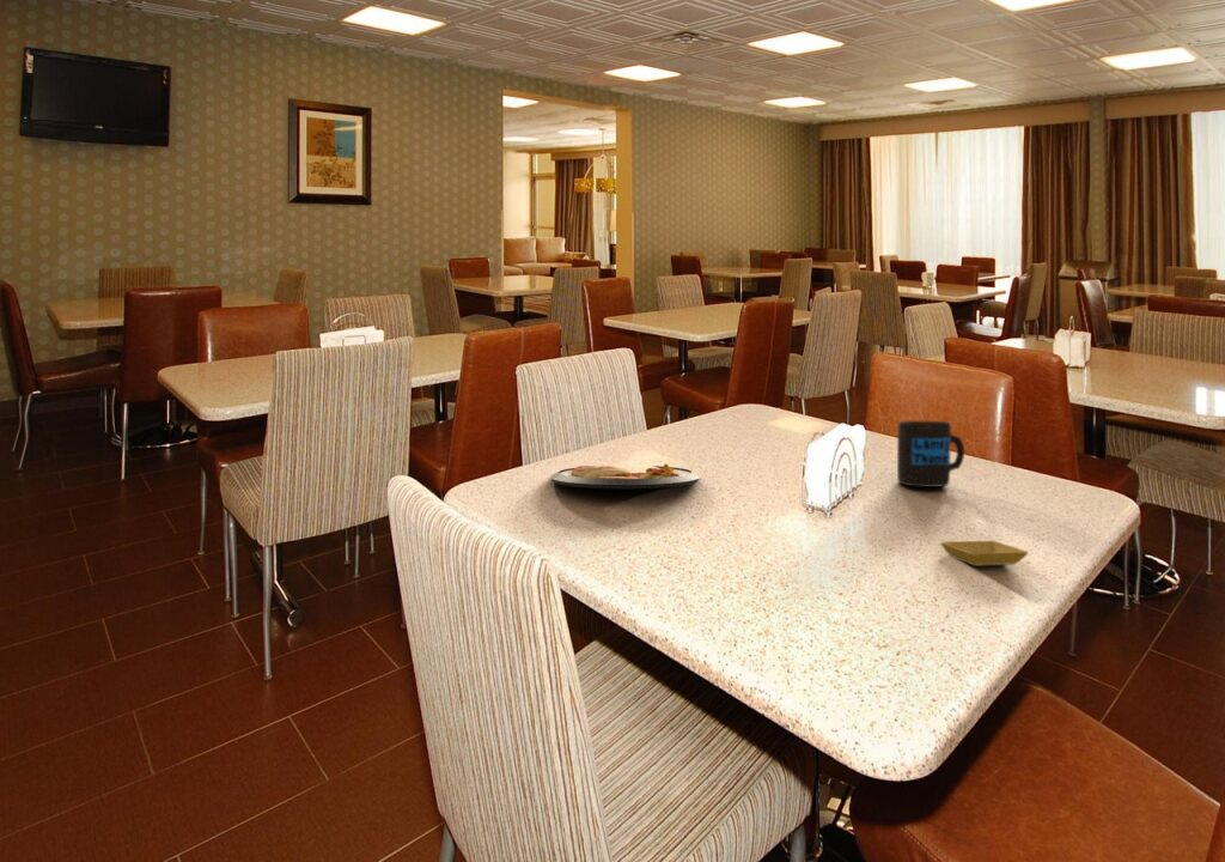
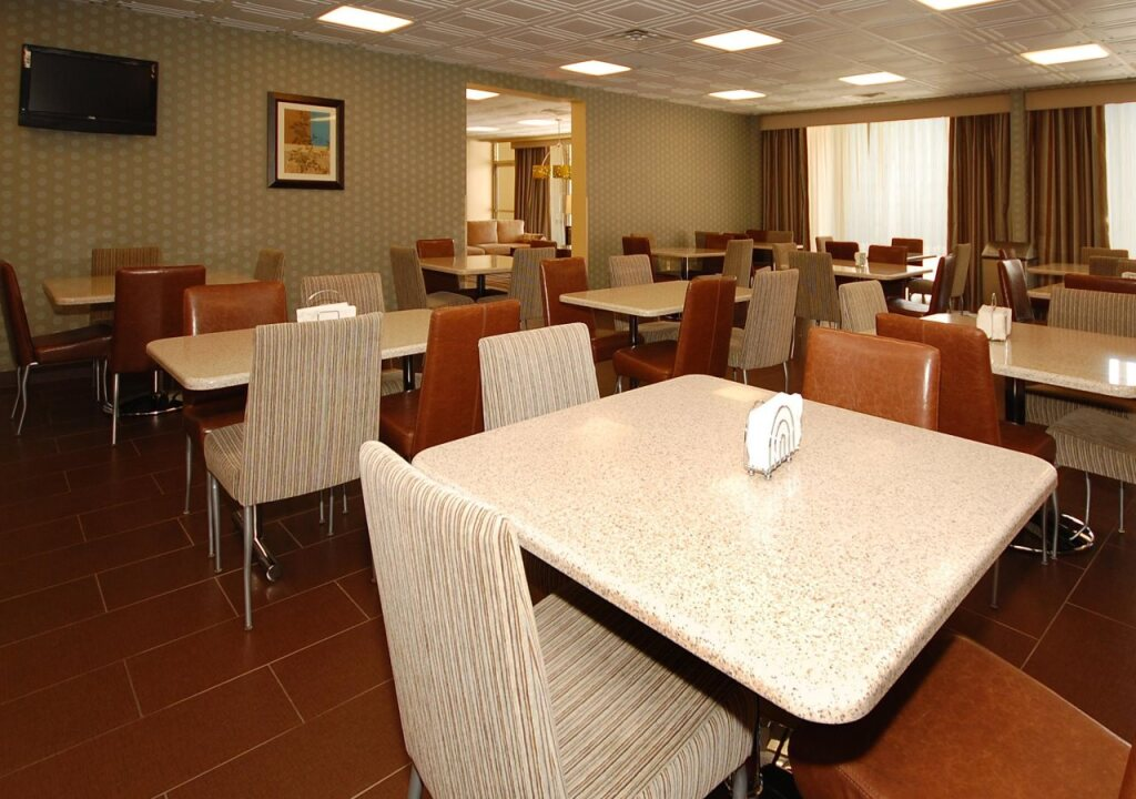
- mug [896,420,965,488]
- dish [549,462,701,491]
- saucer [939,540,1030,566]
